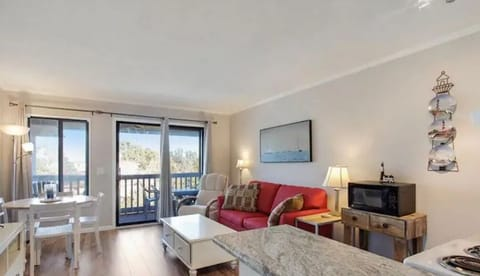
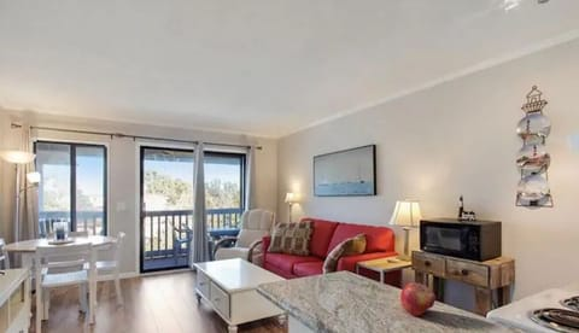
+ fruit [399,281,437,317]
